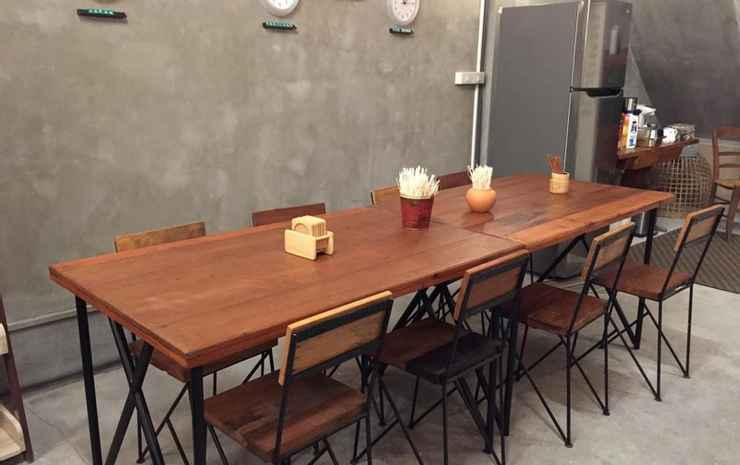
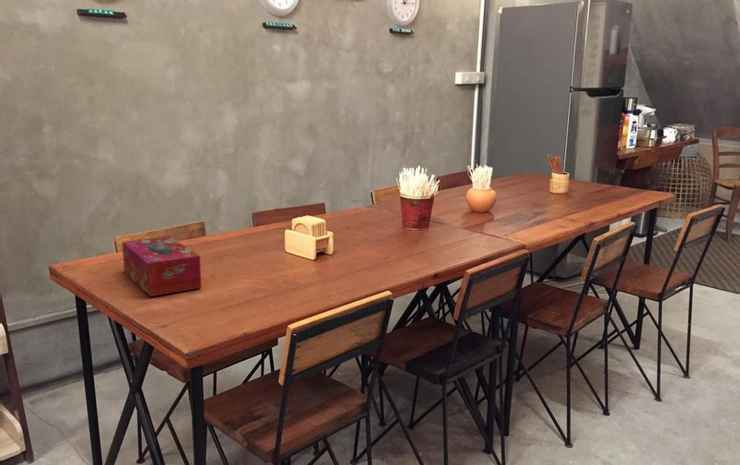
+ tissue box [121,235,202,297]
